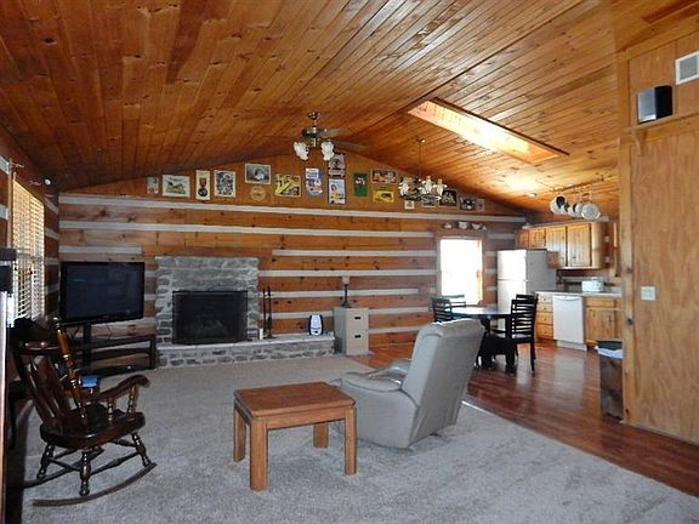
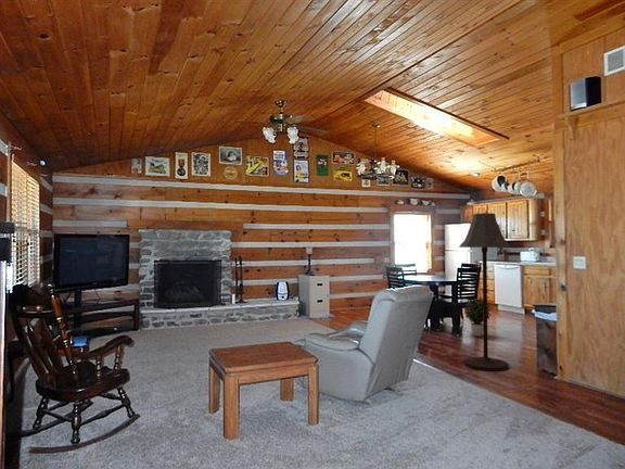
+ potted plant [463,297,492,338]
+ floor lamp [458,212,512,372]
